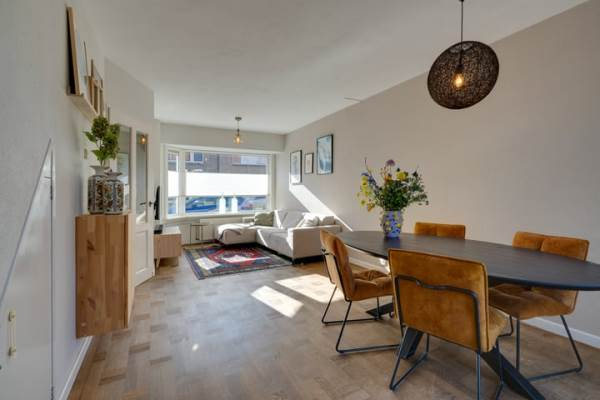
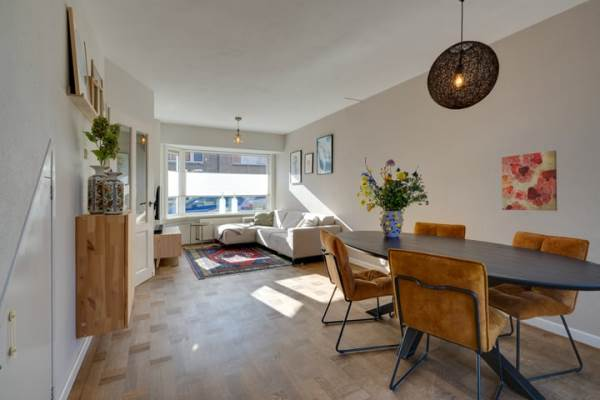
+ wall art [501,150,558,212]
